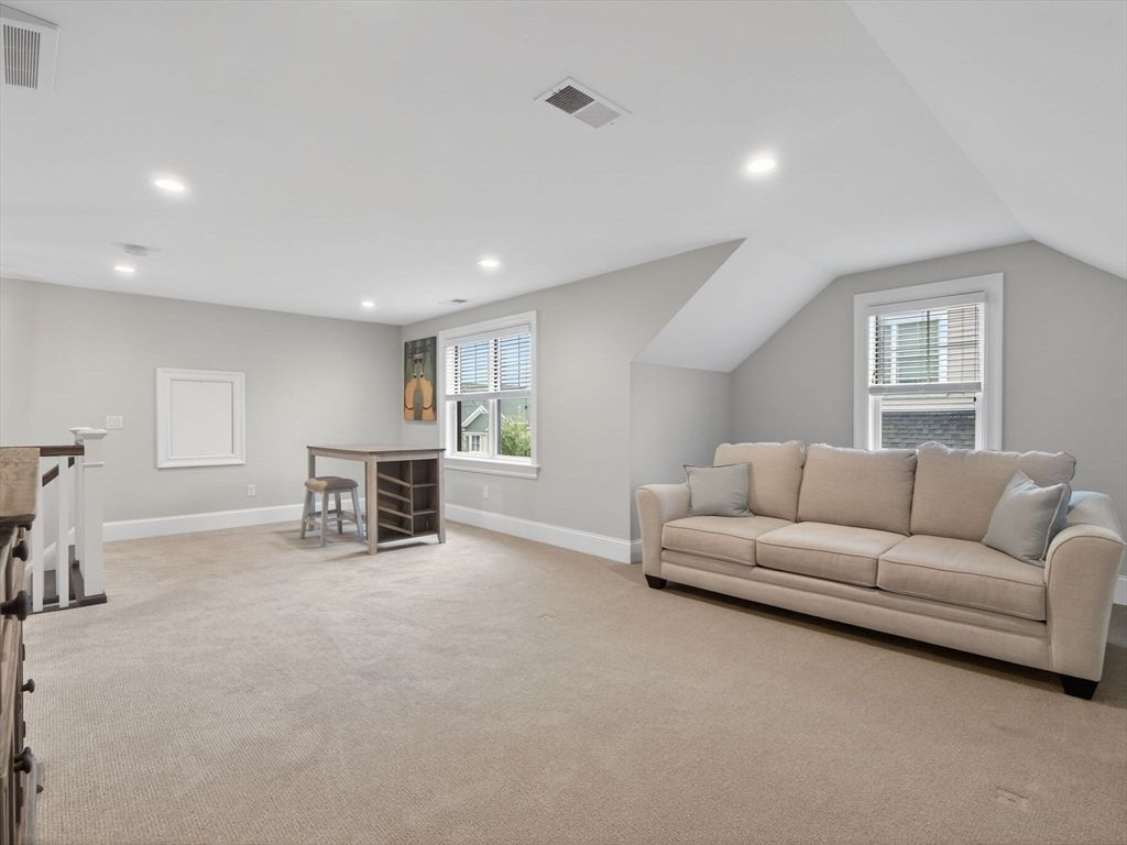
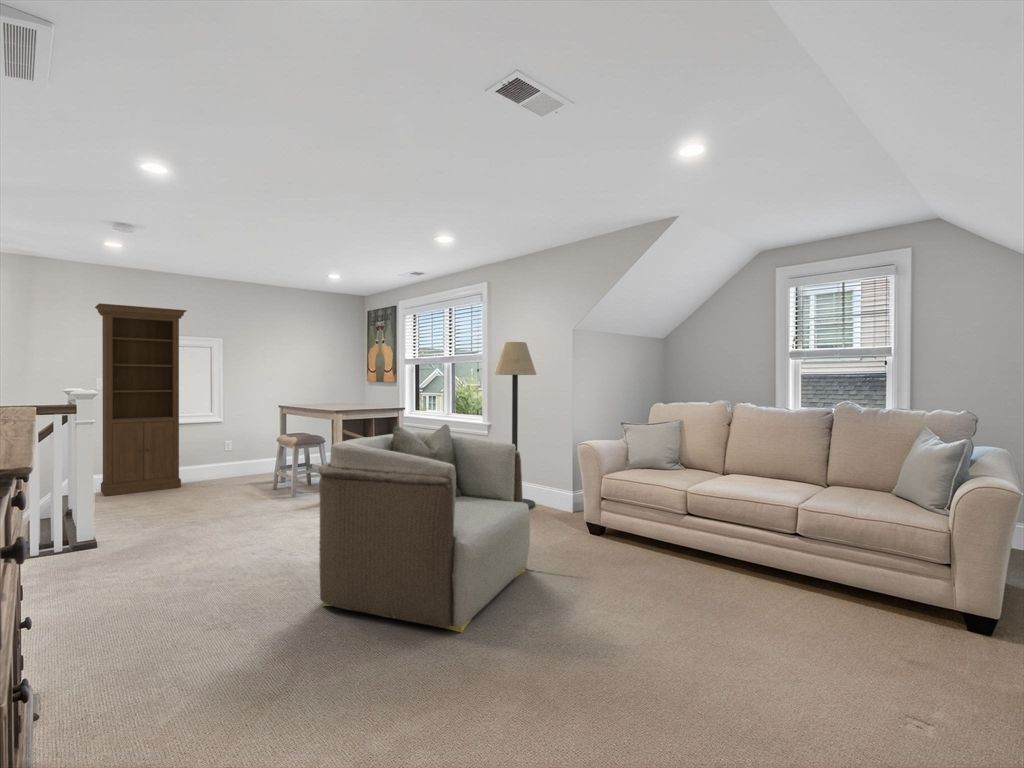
+ armchair [317,423,531,634]
+ floor lamp [493,341,537,509]
+ bookcase [94,302,188,497]
